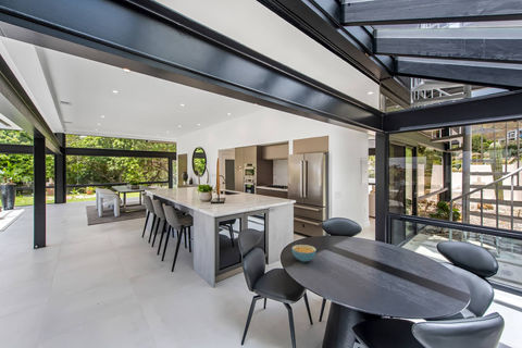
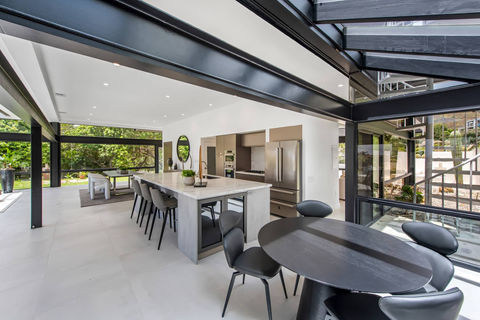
- cereal bowl [291,244,318,263]
